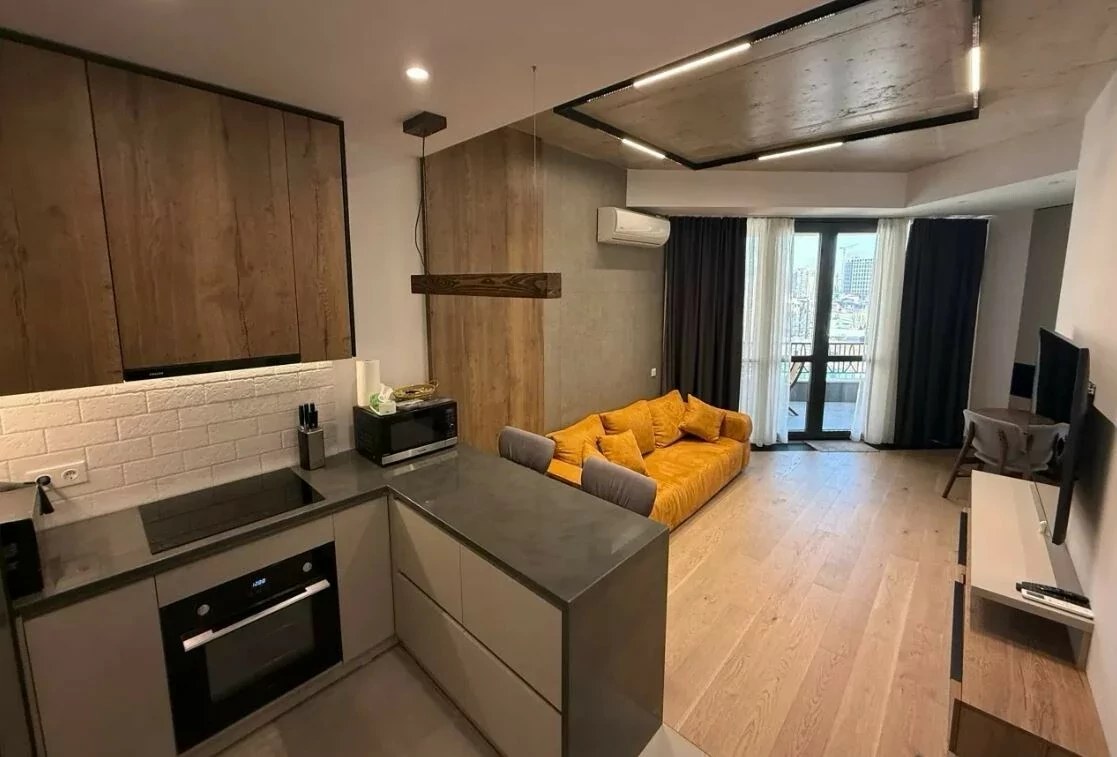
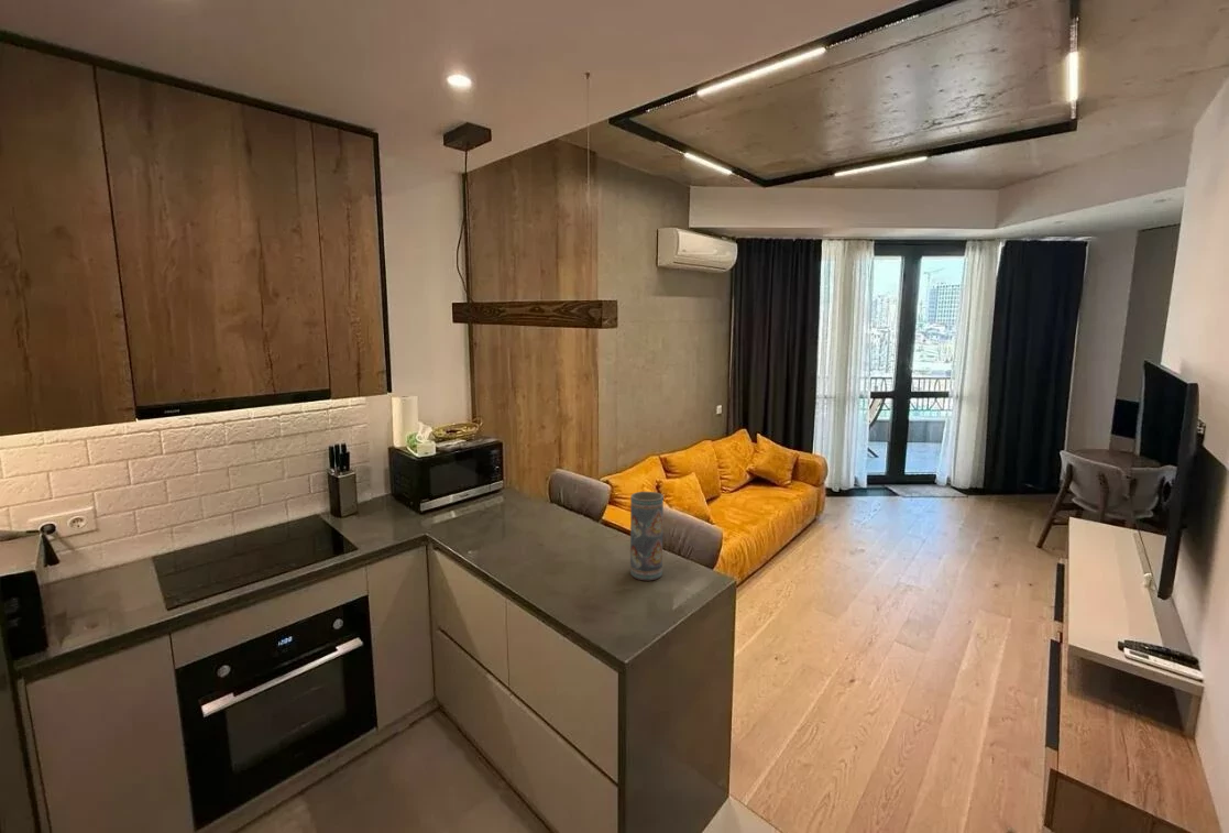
+ vase [629,491,665,581]
